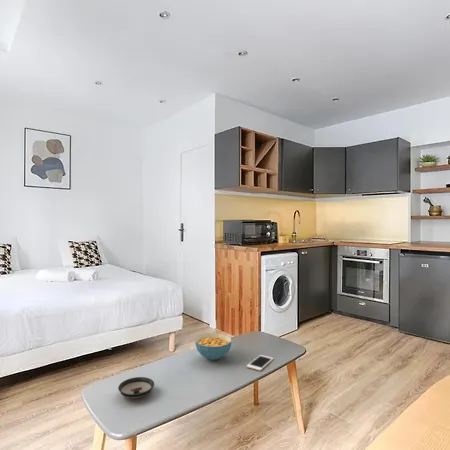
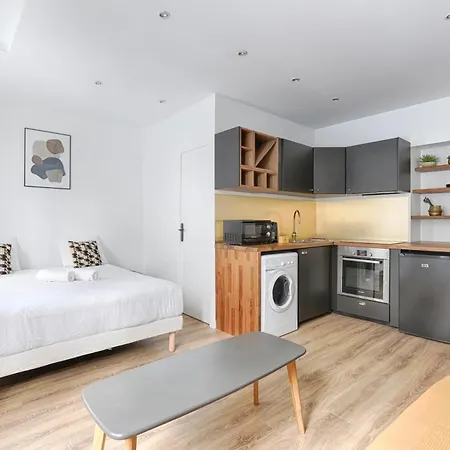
- cell phone [246,354,274,372]
- cereal bowl [194,333,232,361]
- saucer [117,376,155,399]
